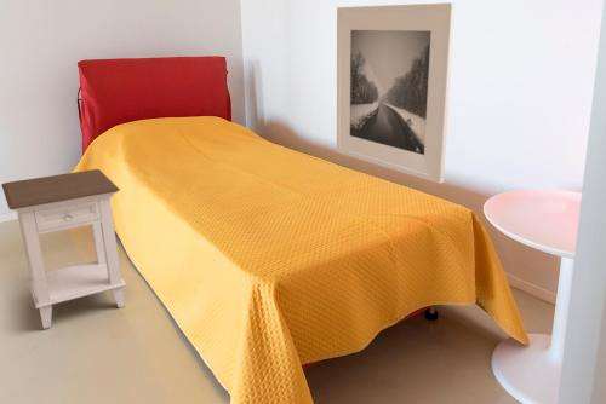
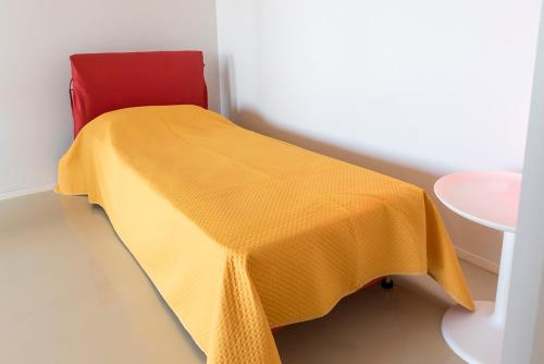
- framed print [336,1,457,185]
- nightstand [0,168,127,330]
